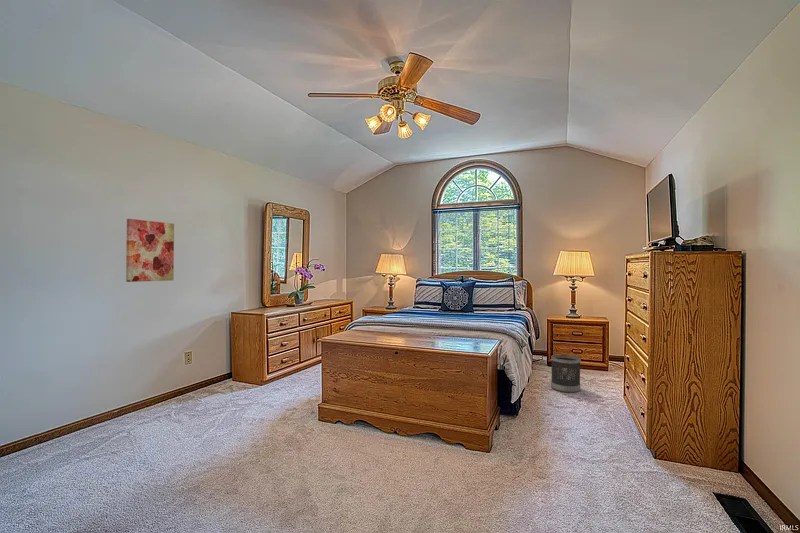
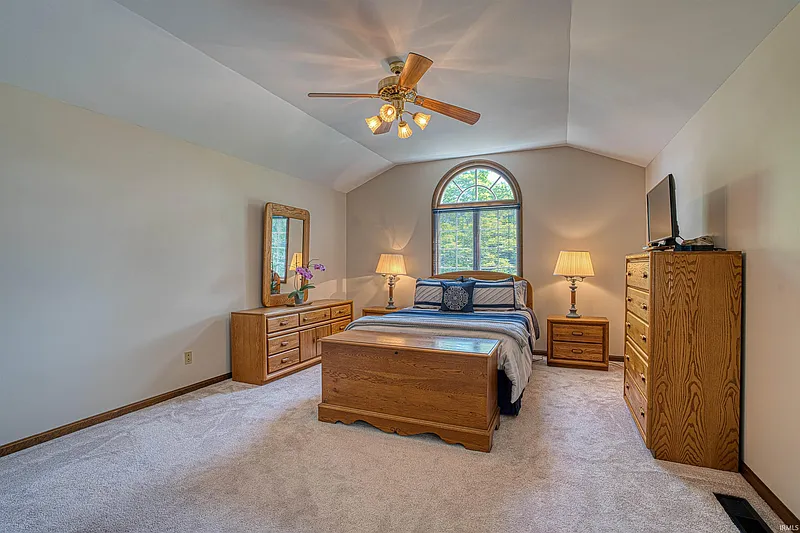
- wastebasket [550,354,582,394]
- wall art [125,218,175,283]
